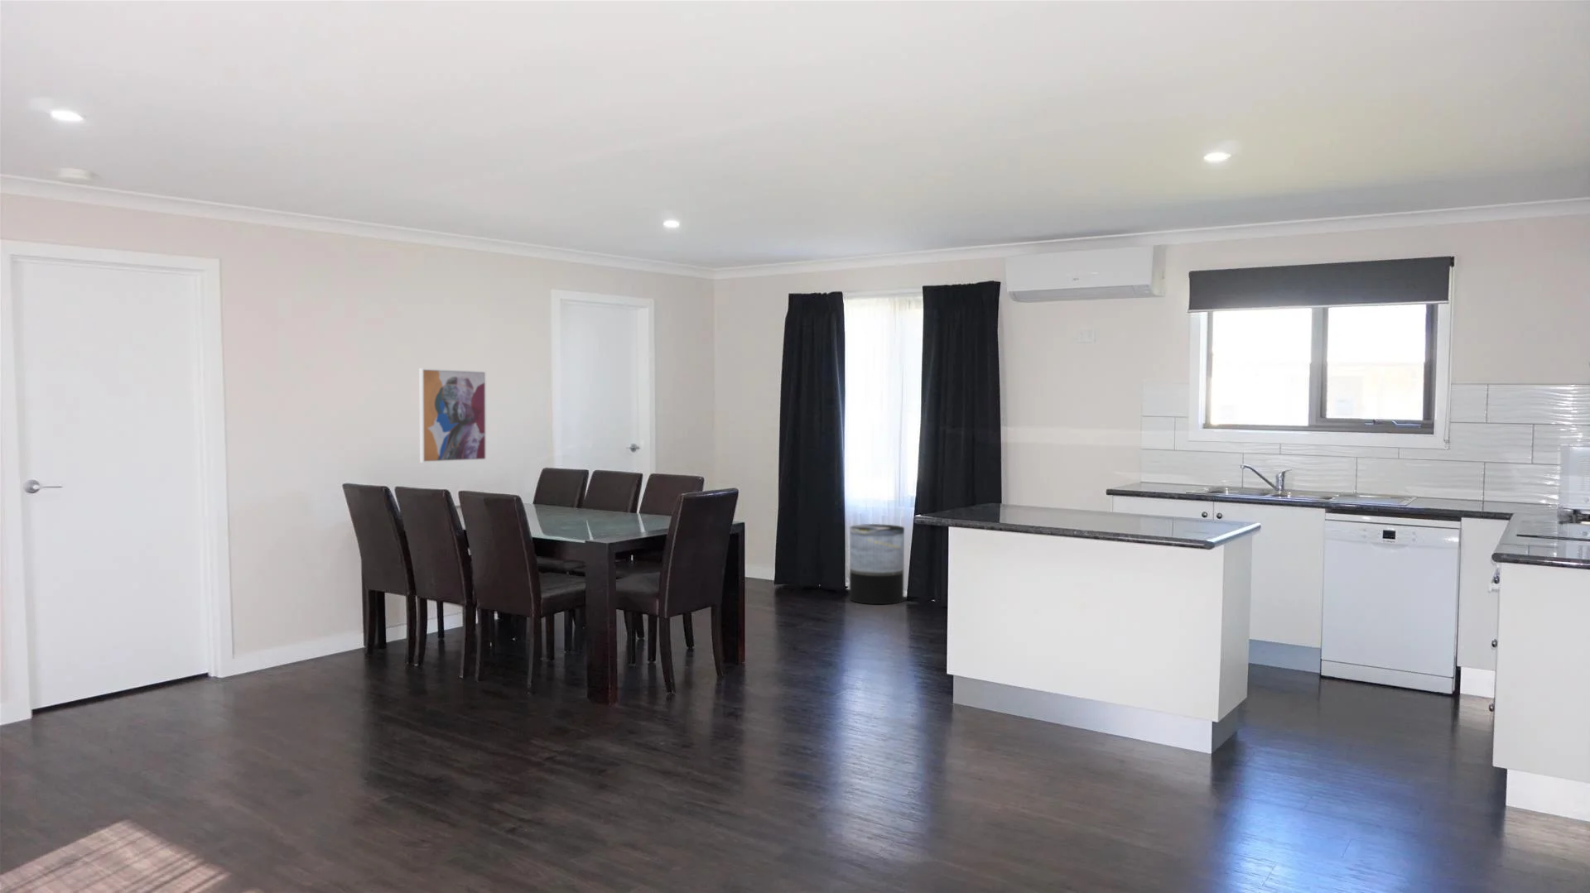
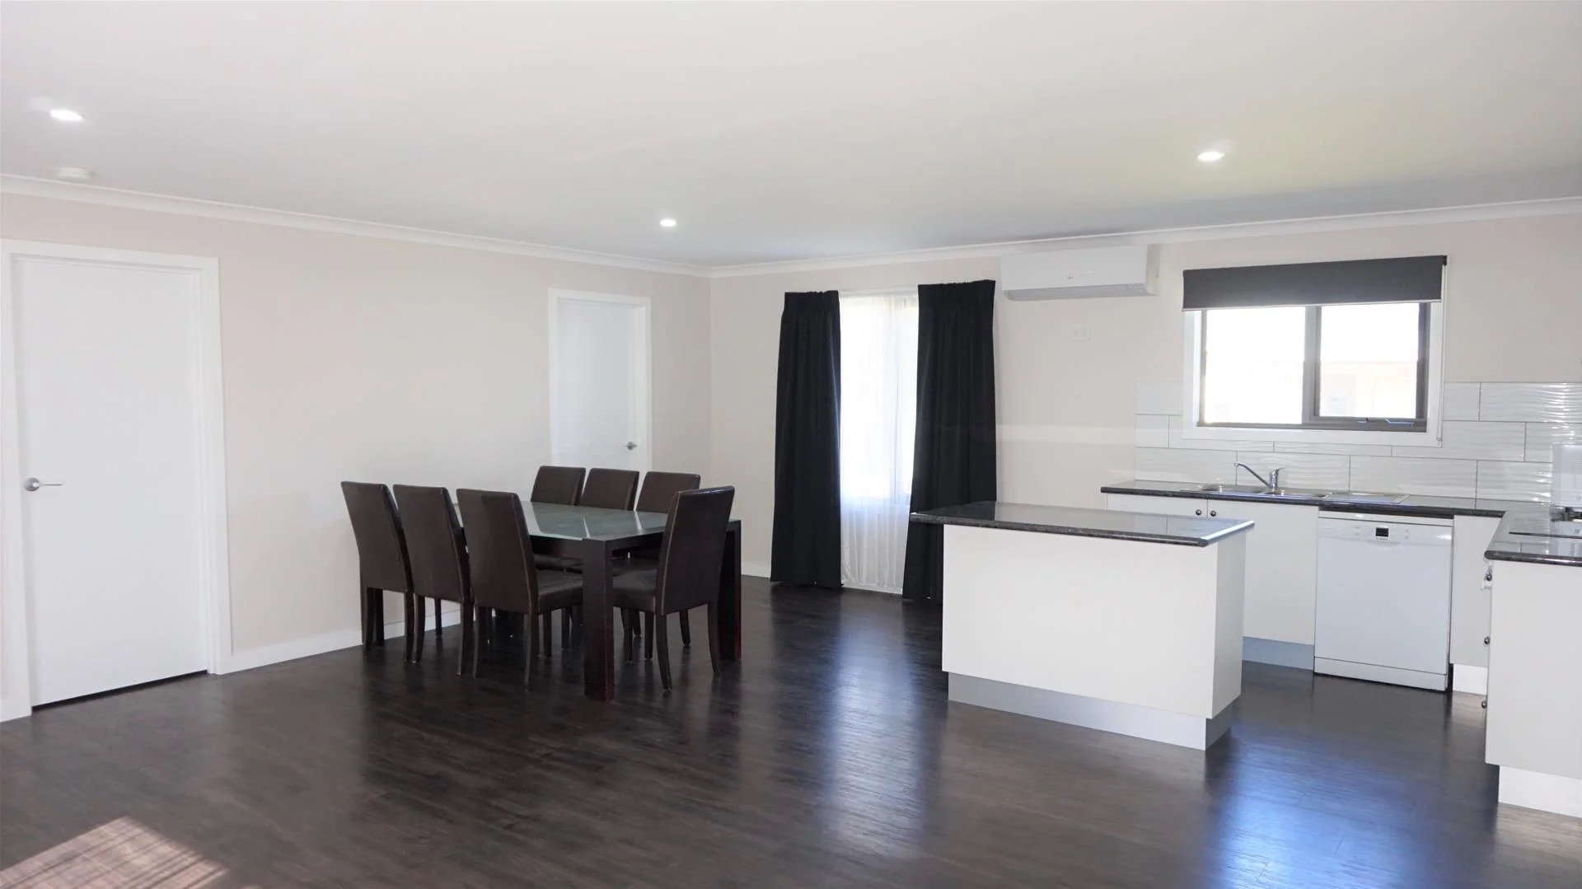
- wall art [418,368,488,464]
- trash can [849,523,905,605]
